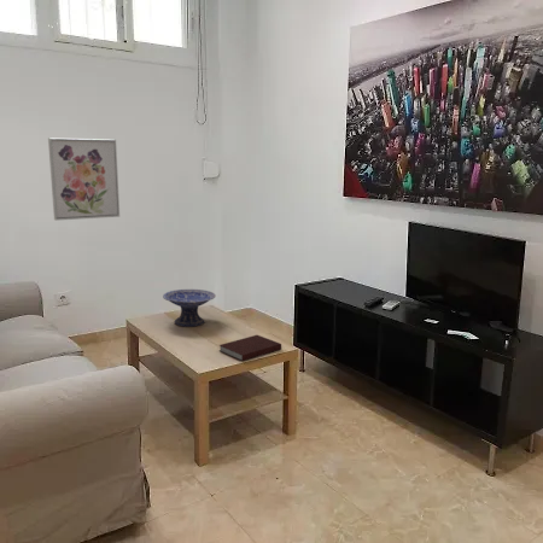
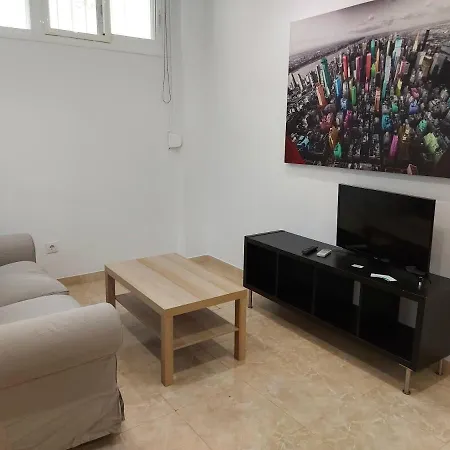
- decorative bowl [162,288,217,328]
- wall art [47,136,121,222]
- notebook [218,334,282,362]
